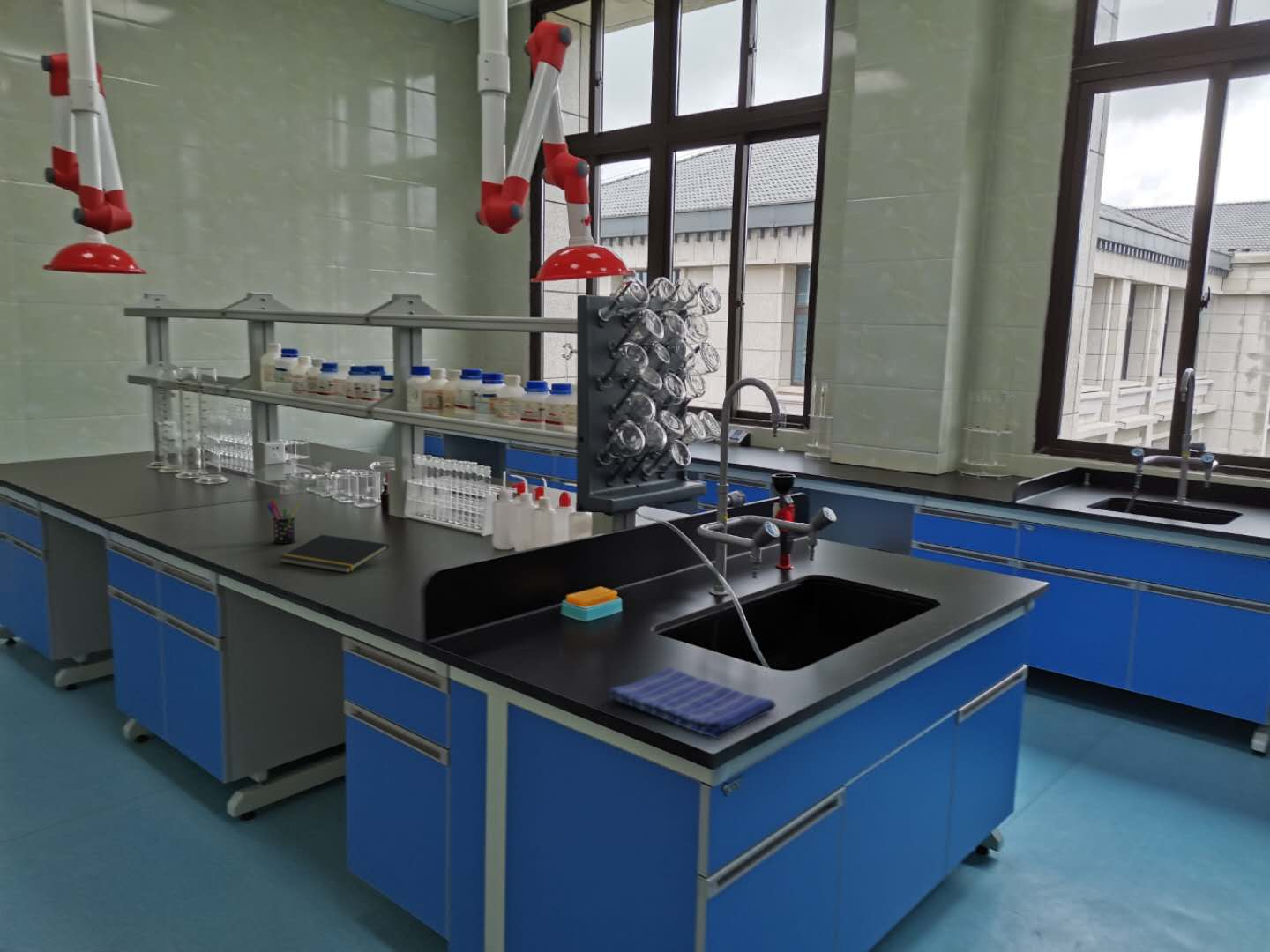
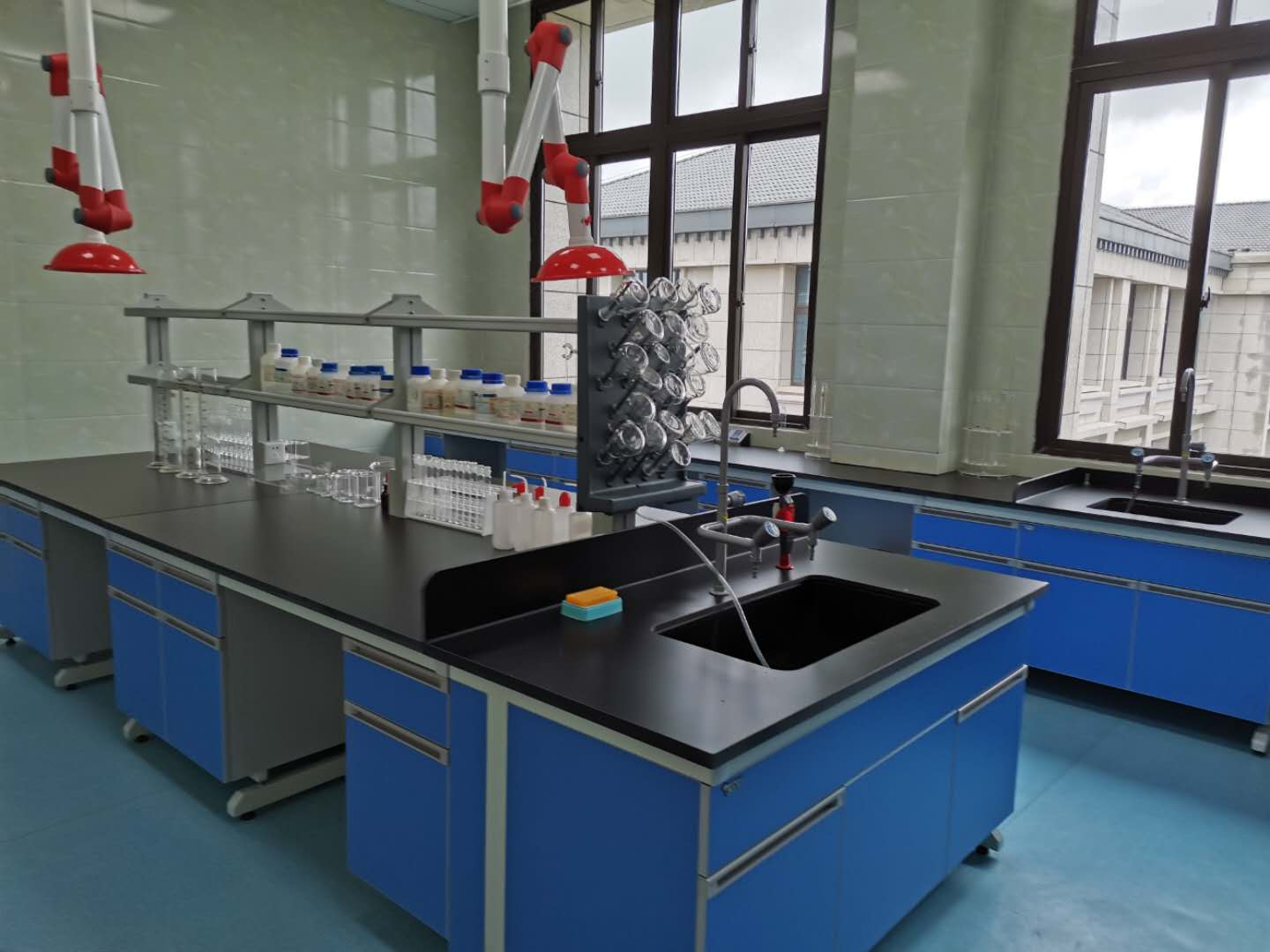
- dish towel [609,666,777,740]
- notepad [279,534,390,574]
- pen holder [266,499,300,545]
